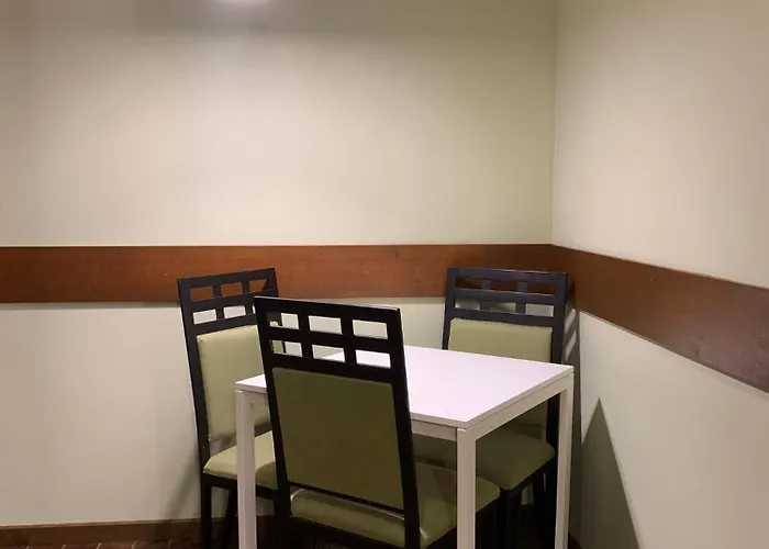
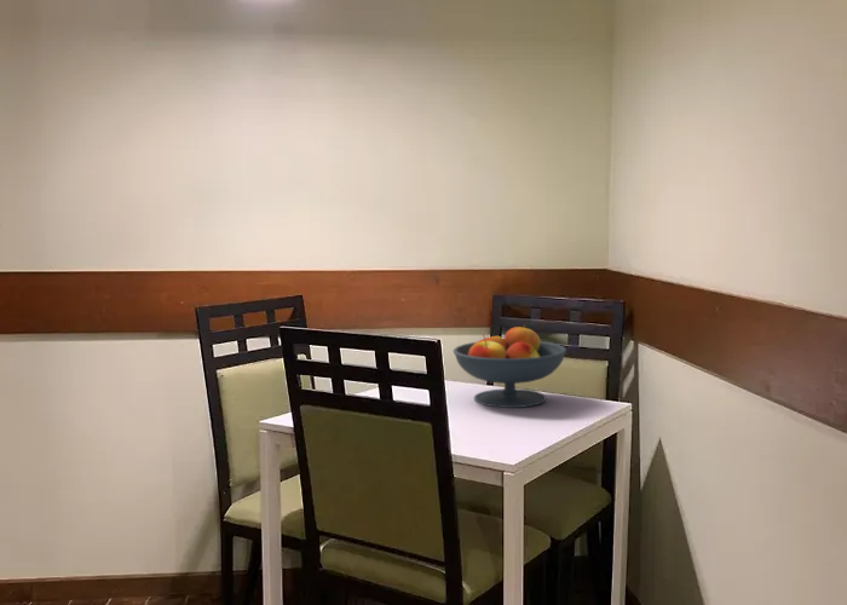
+ fruit bowl [453,324,567,409]
